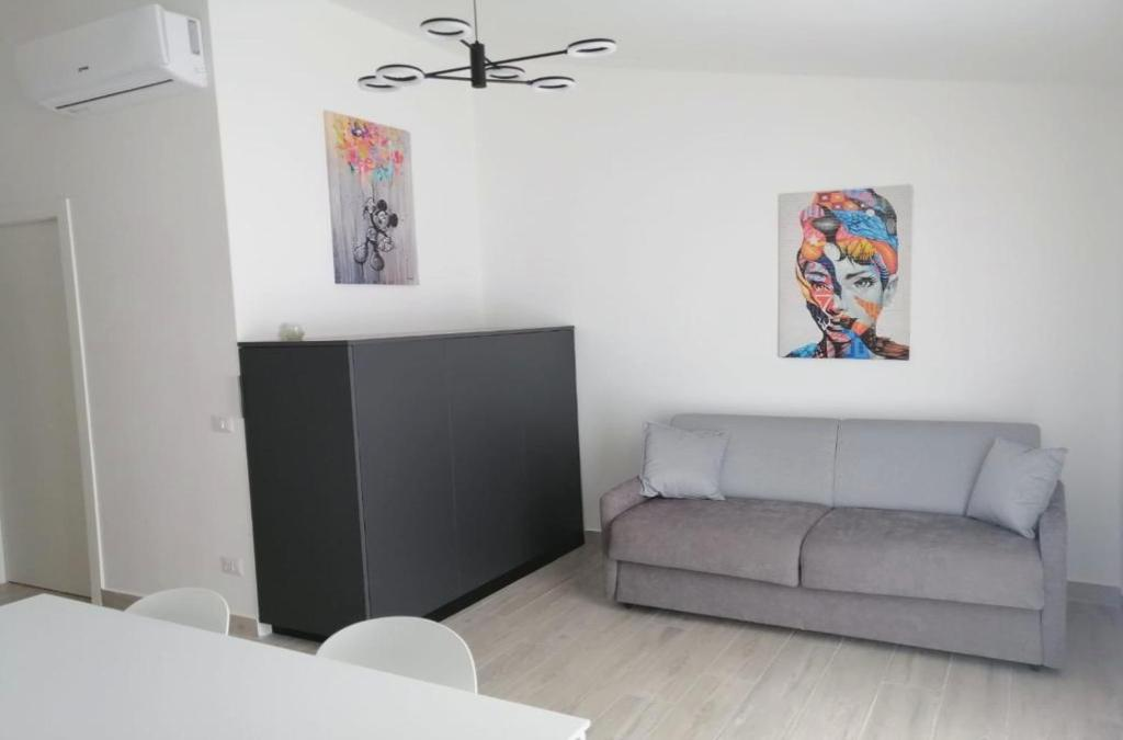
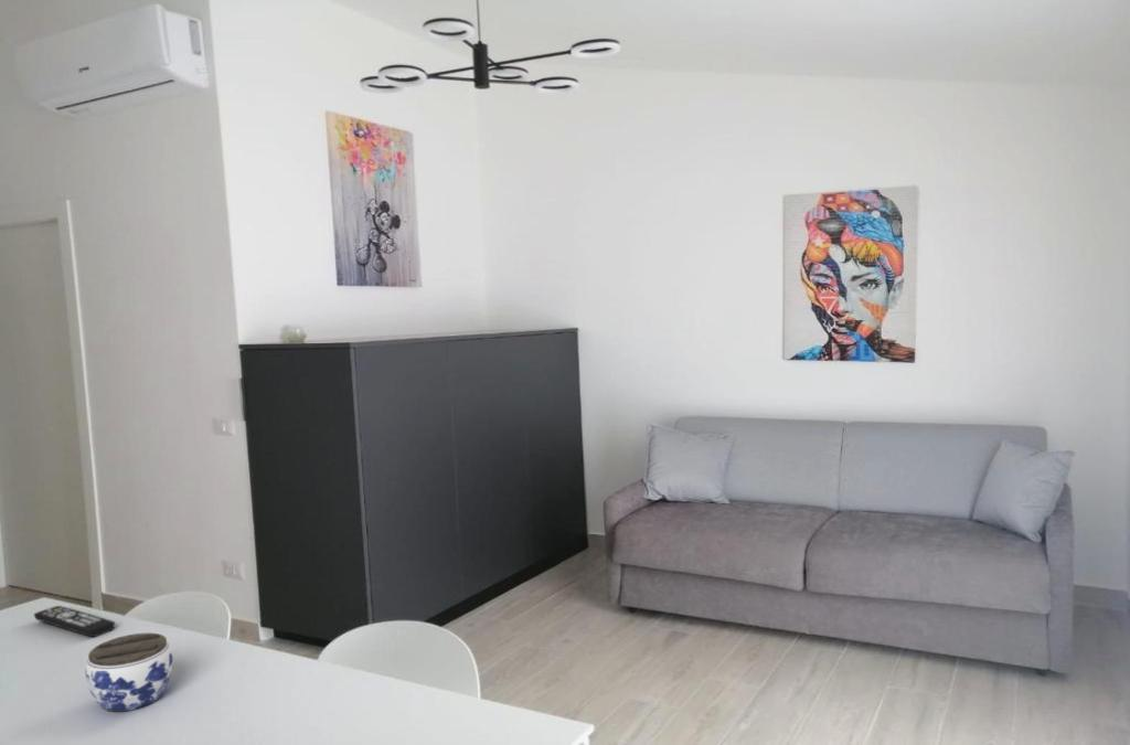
+ remote control [33,605,116,638]
+ jar [84,632,173,713]
